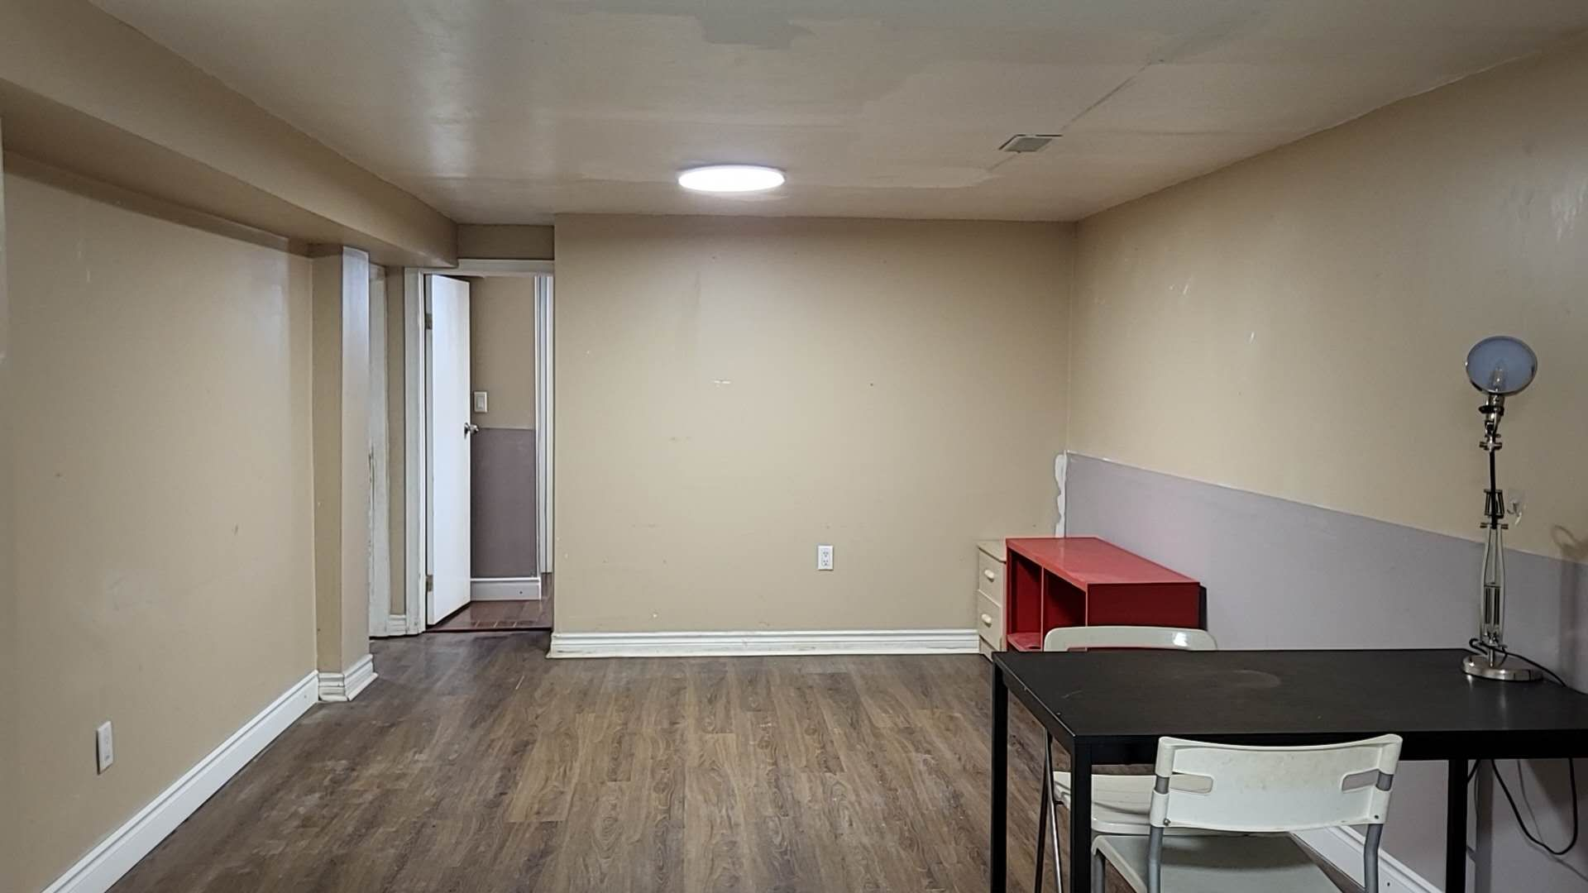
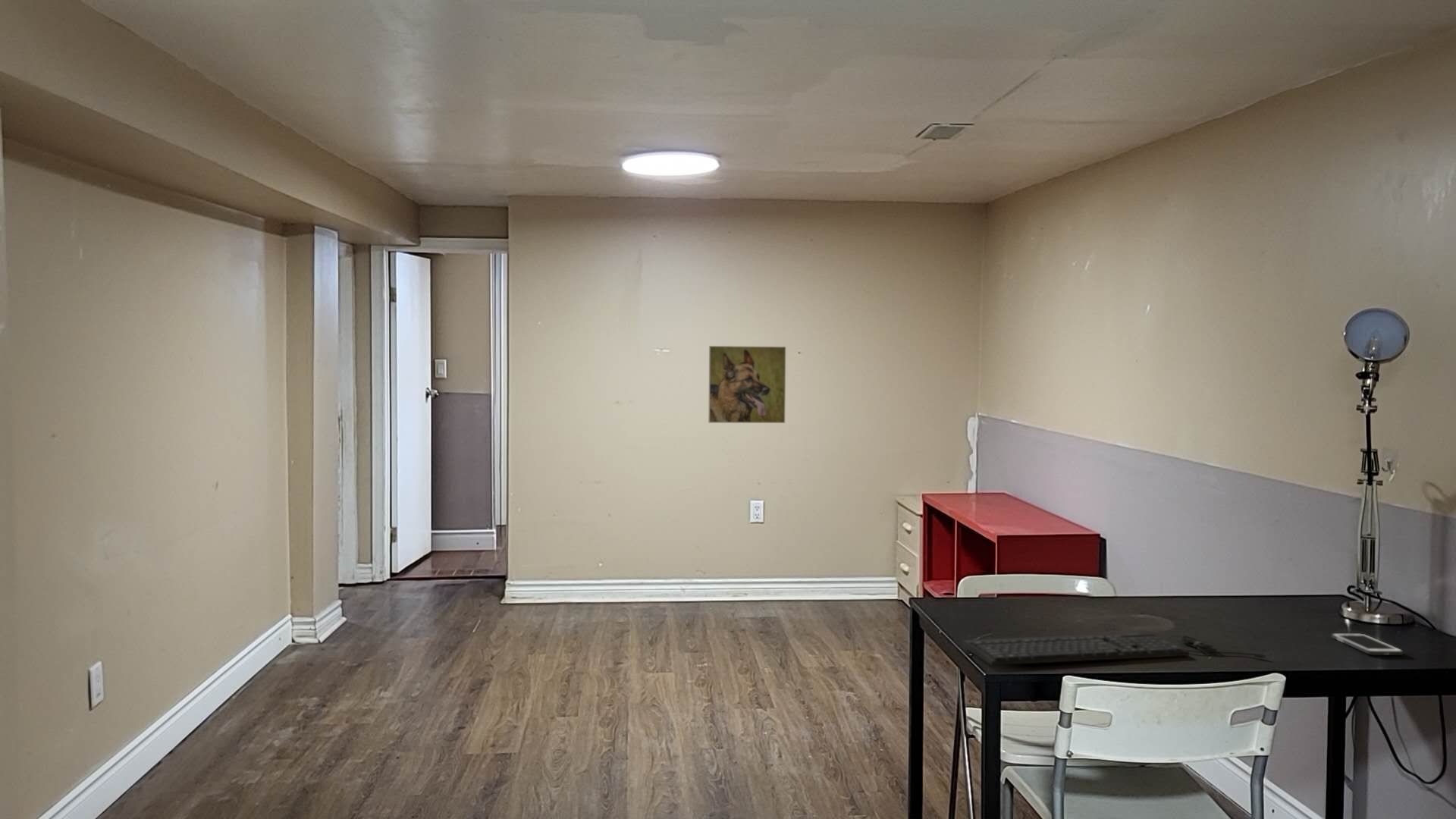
+ cell phone [1331,632,1404,656]
+ keyboard [962,632,1266,666]
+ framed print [708,345,786,424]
